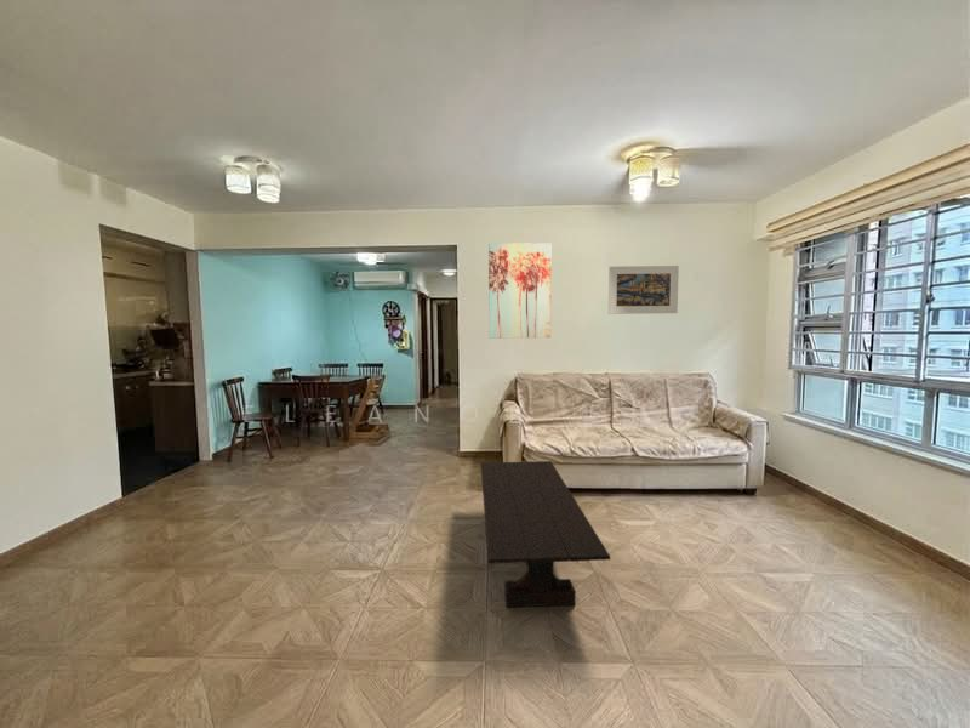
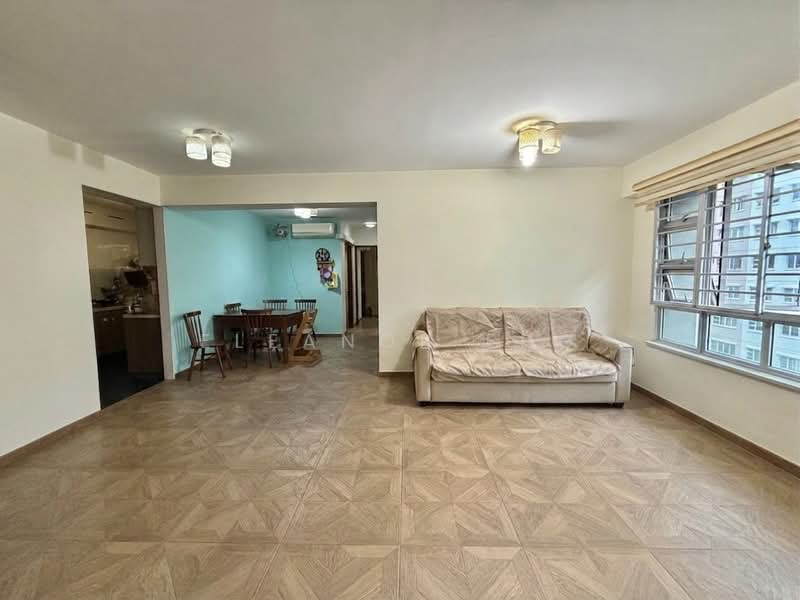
- coffee table [479,460,611,608]
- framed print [607,265,680,315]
- wall art [487,241,553,340]
